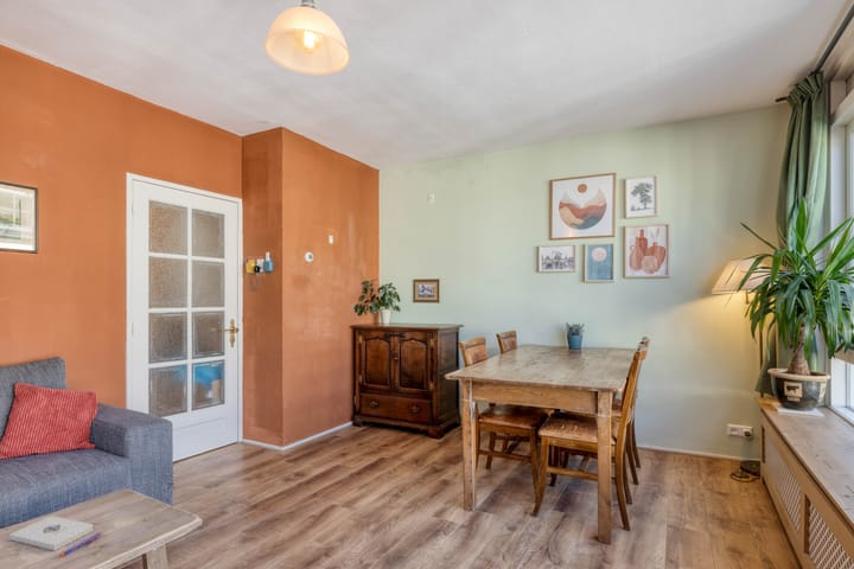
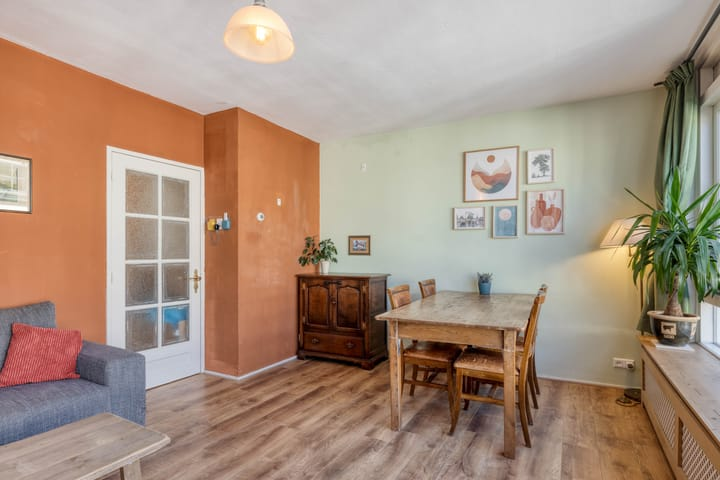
- notepad [7,514,94,551]
- pen [56,530,104,560]
